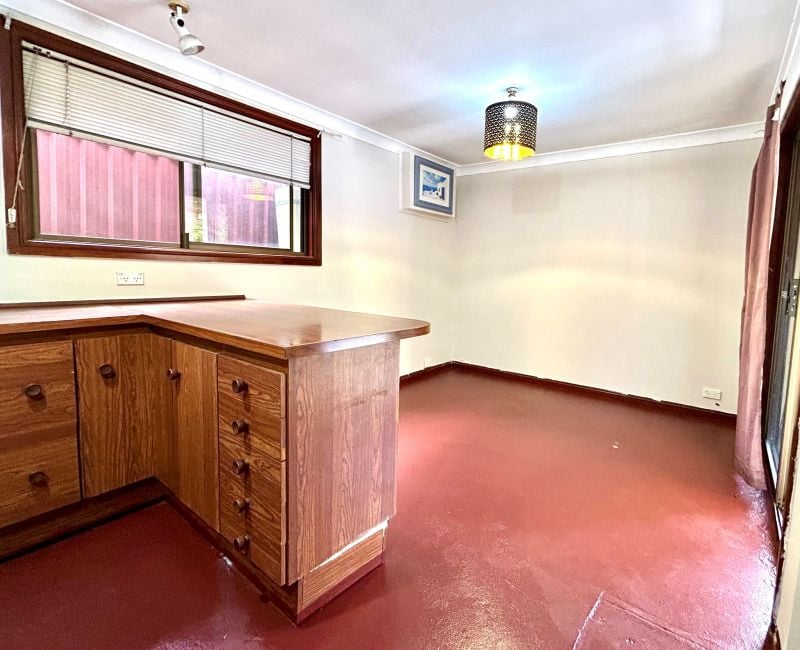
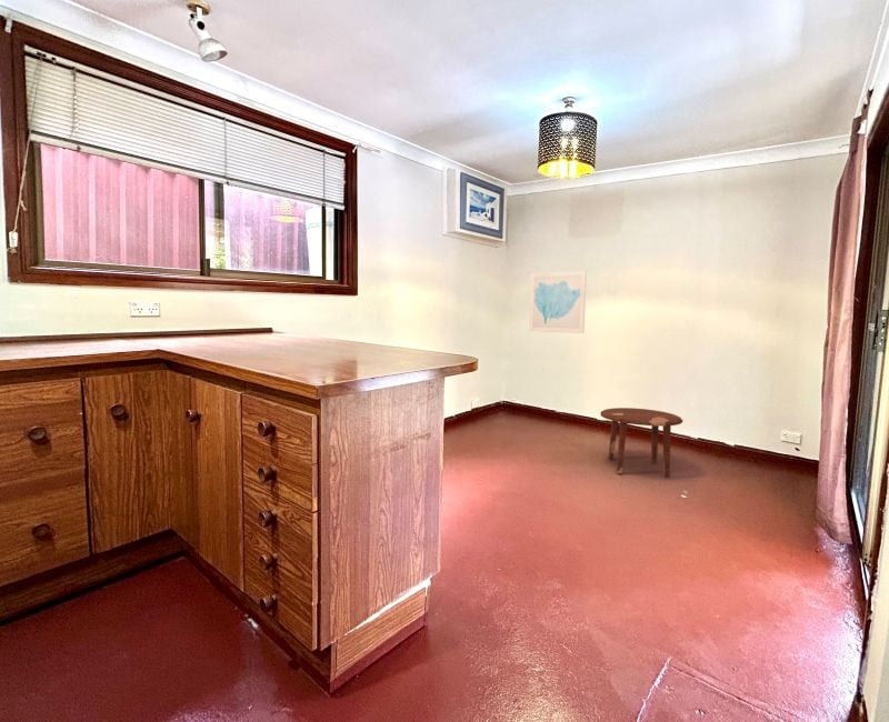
+ side table [600,407,683,478]
+ wall art [528,270,588,334]
